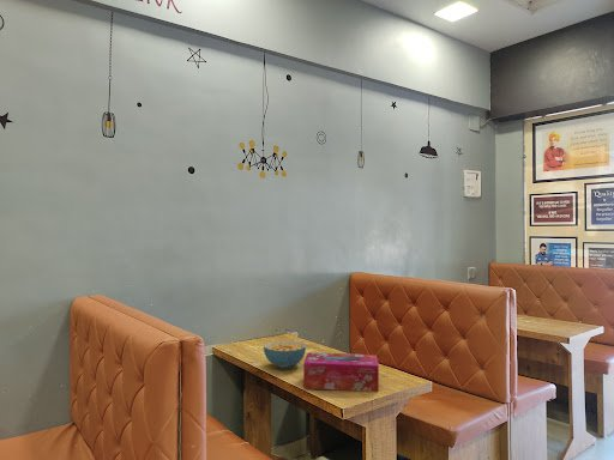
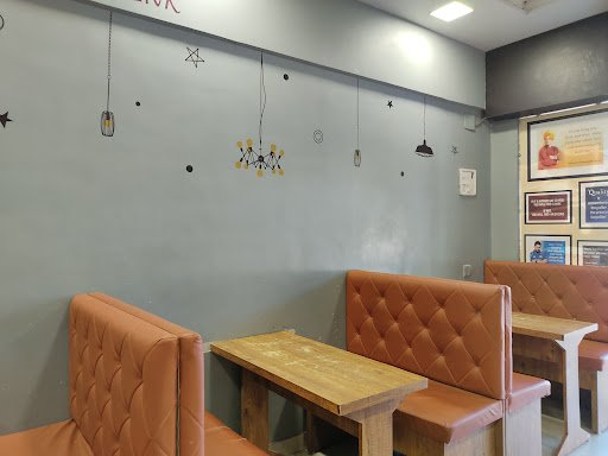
- tissue box [302,351,380,393]
- cereal bowl [263,339,307,370]
